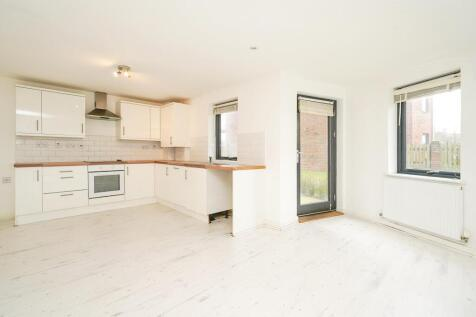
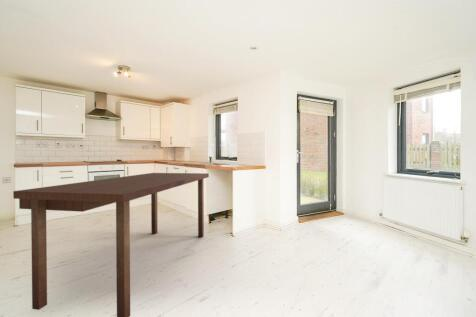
+ desk [12,172,210,317]
